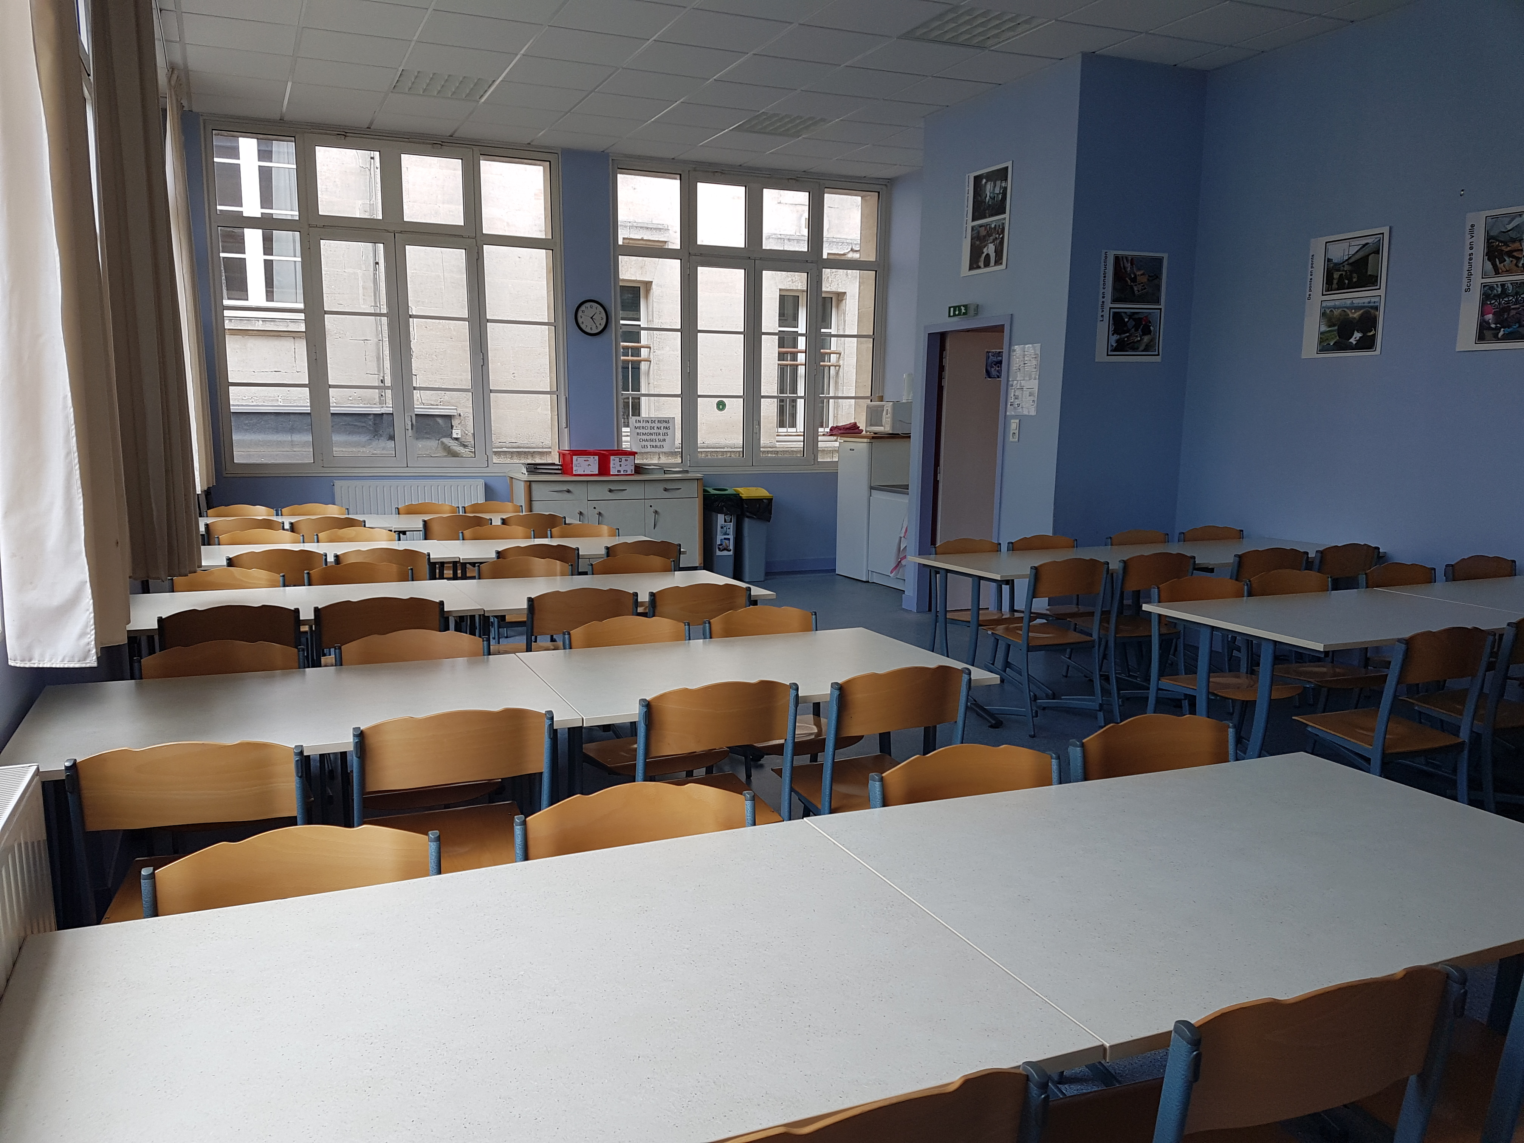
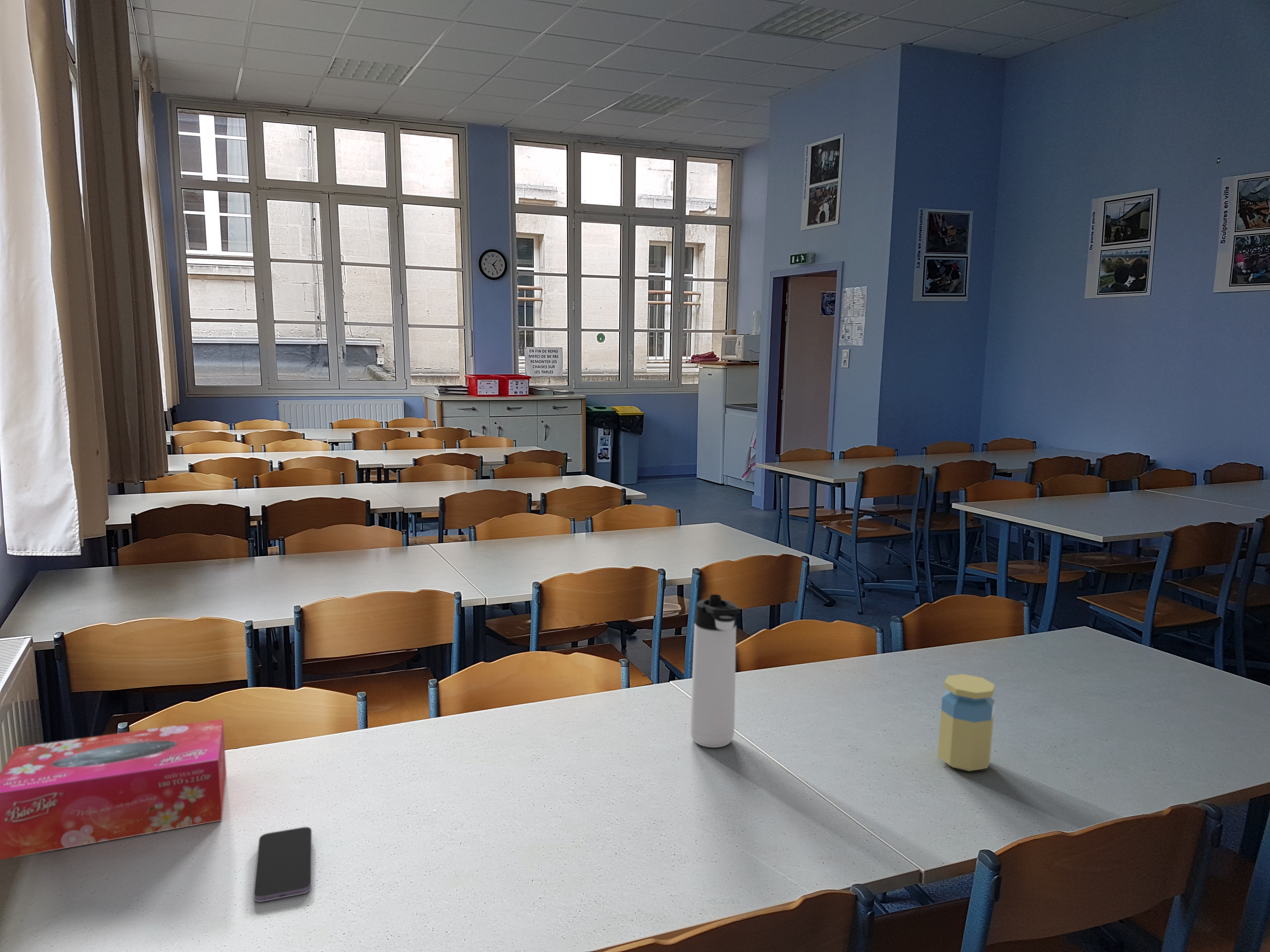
+ tissue box [0,719,227,860]
+ thermos bottle [689,594,740,748]
+ jar [937,674,995,772]
+ smartphone [253,827,312,902]
